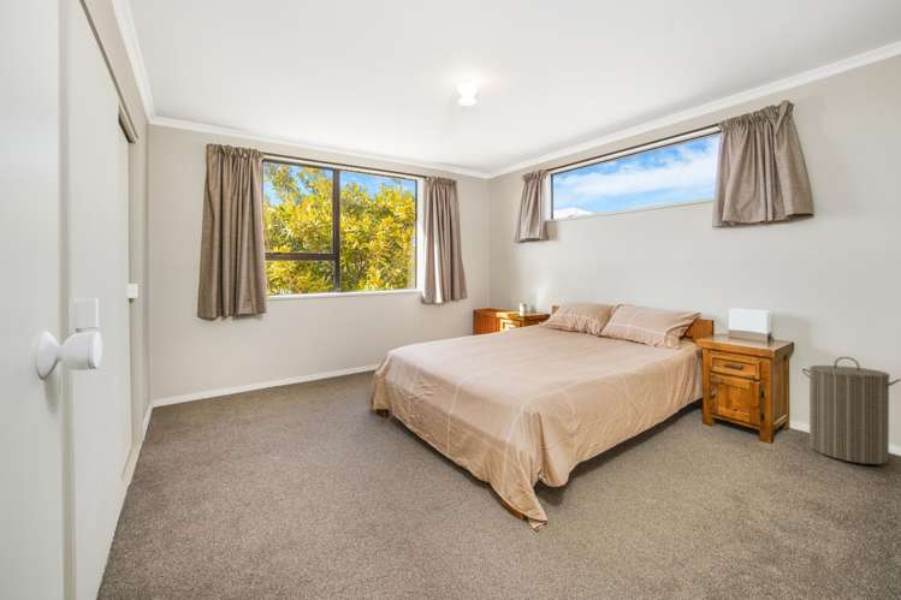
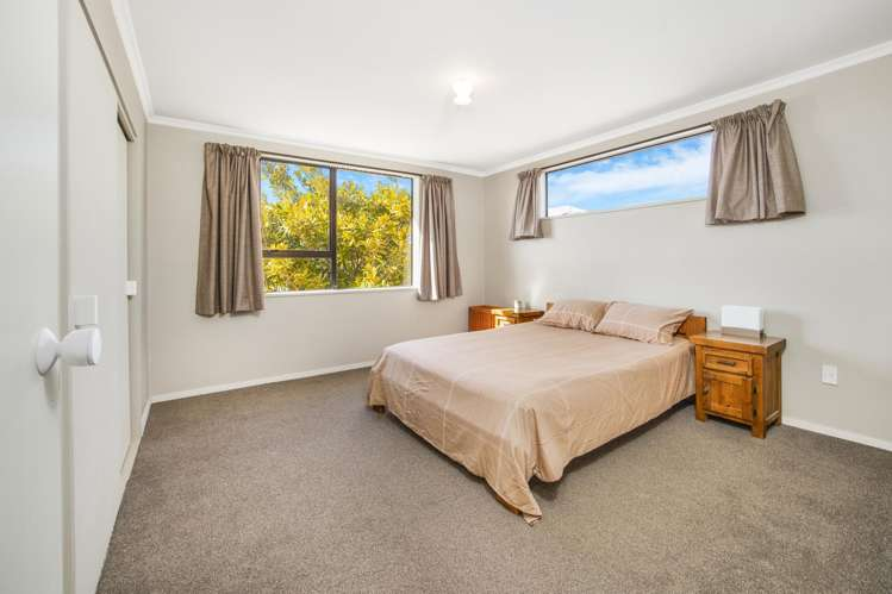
- laundry hamper [801,356,901,465]
